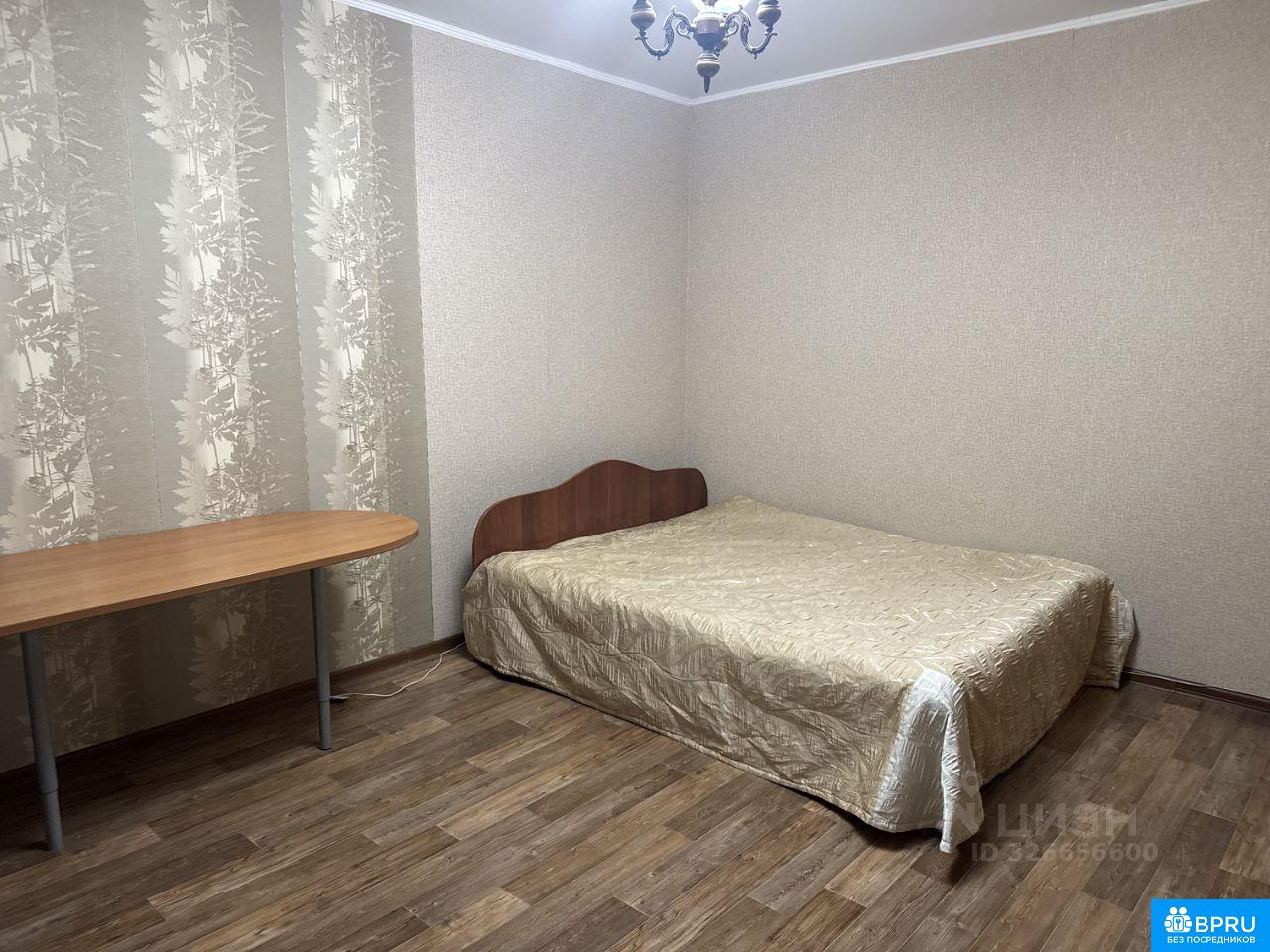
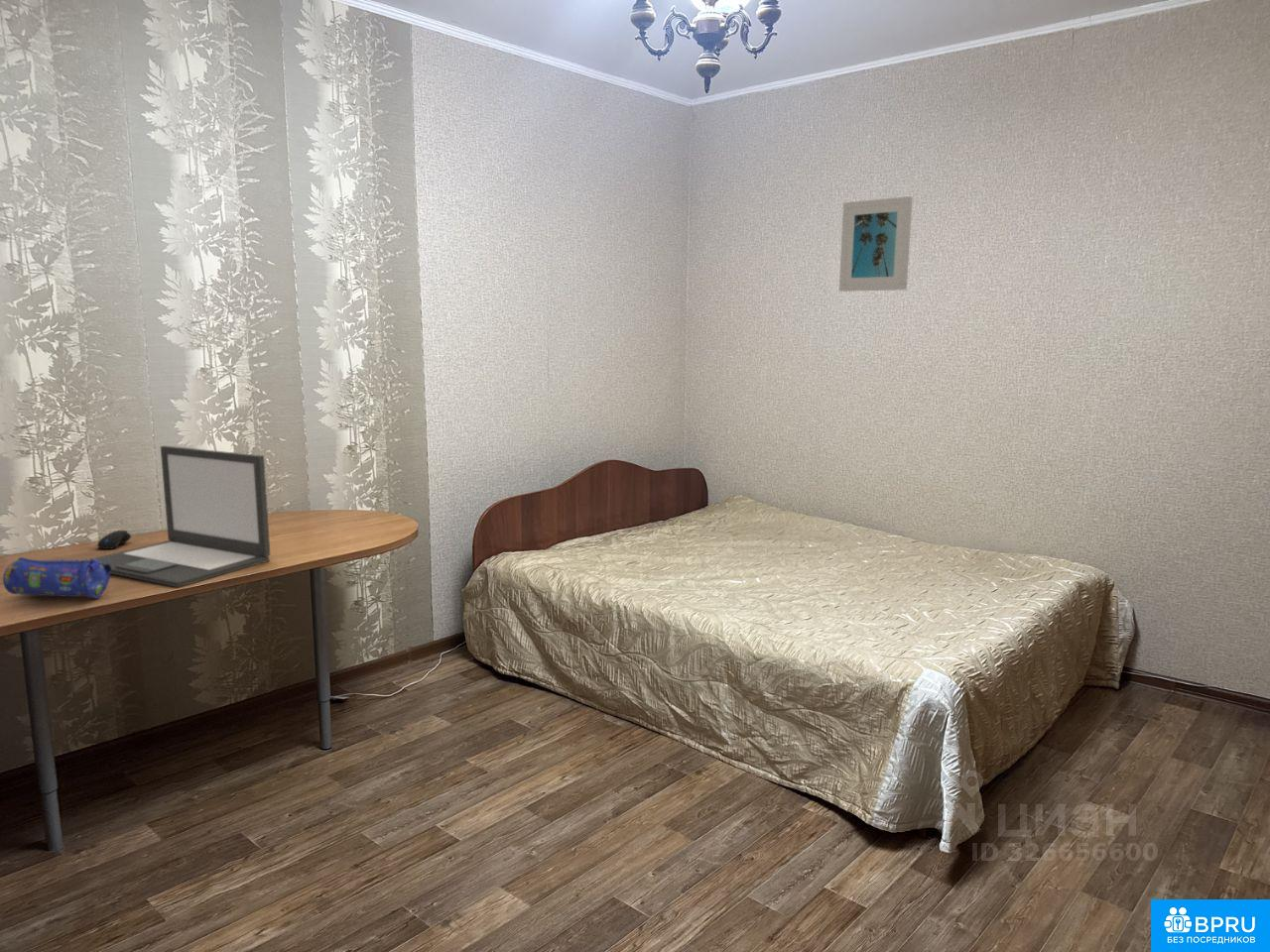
+ computer mouse [96,530,132,550]
+ laptop [90,444,271,588]
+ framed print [838,195,914,293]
+ pencil case [2,556,113,600]
